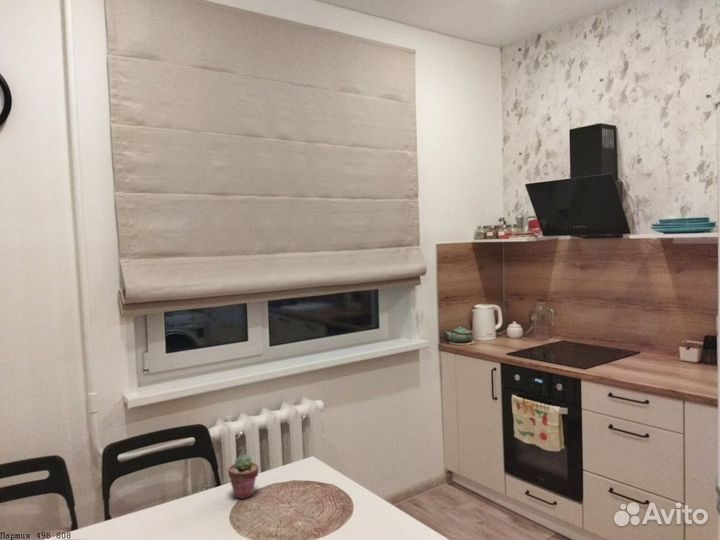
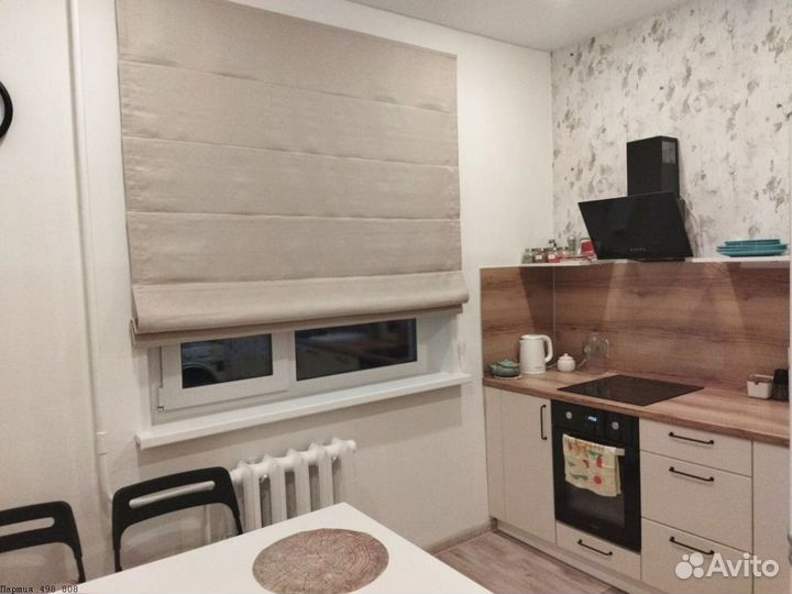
- potted succulent [227,453,260,500]
